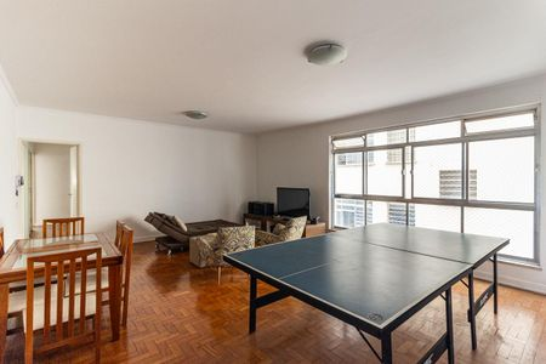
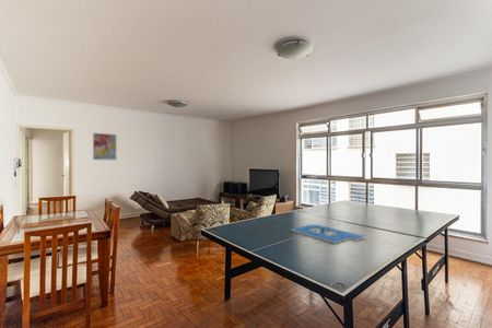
+ board game [291,223,366,245]
+ wall art [92,131,118,161]
